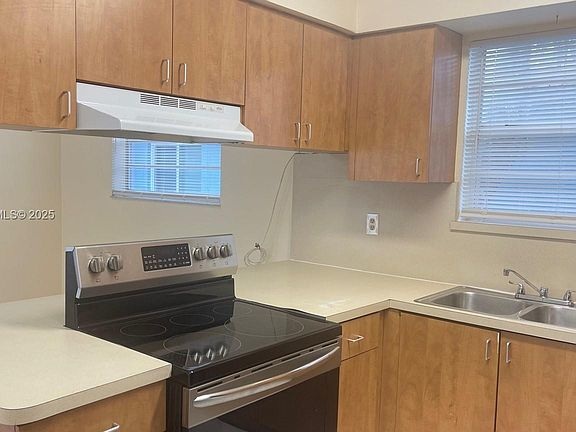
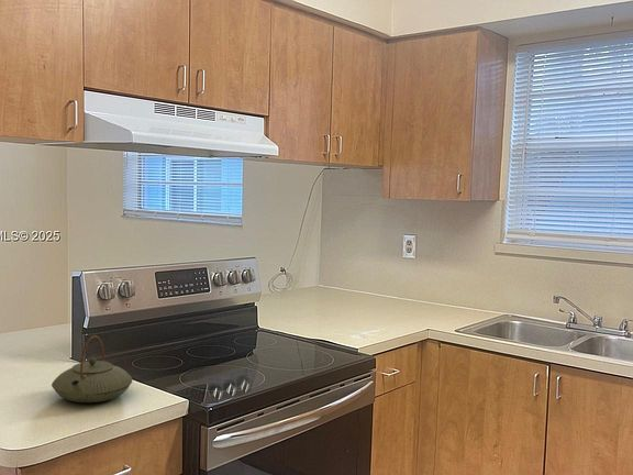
+ teapot [51,334,133,404]
